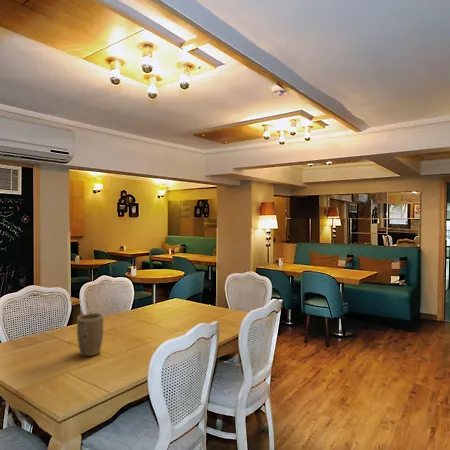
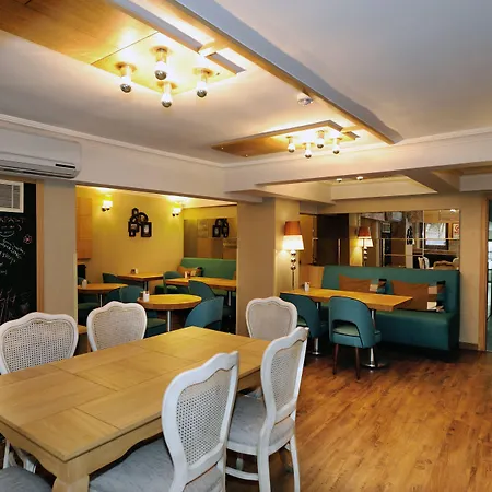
- plant pot [76,312,104,357]
